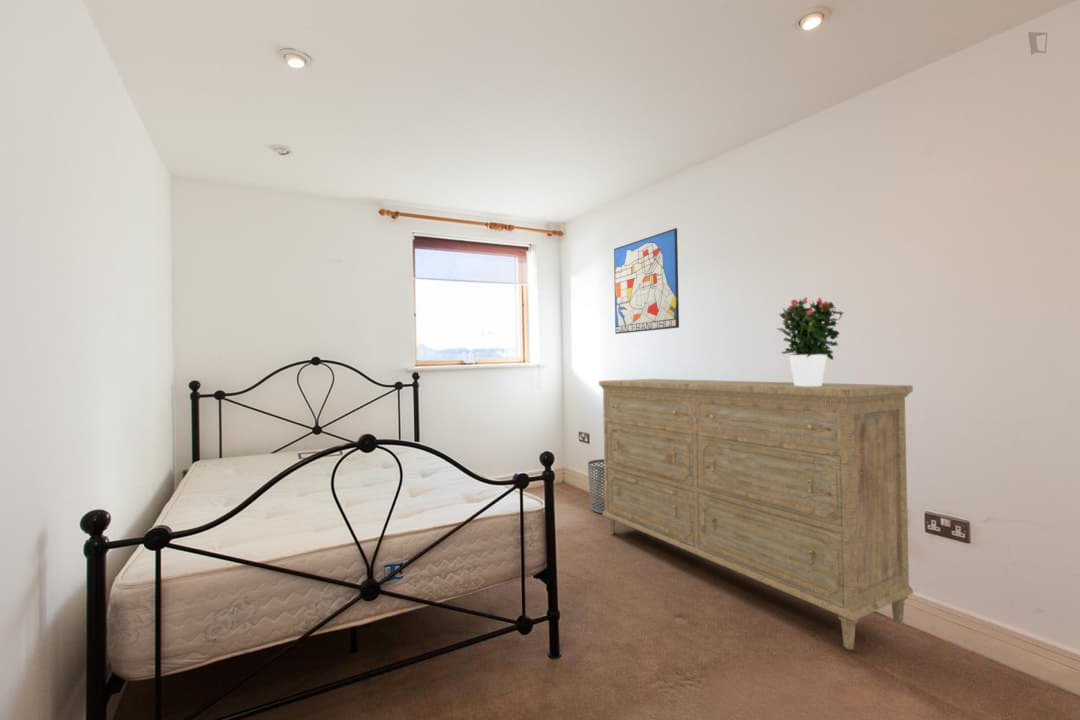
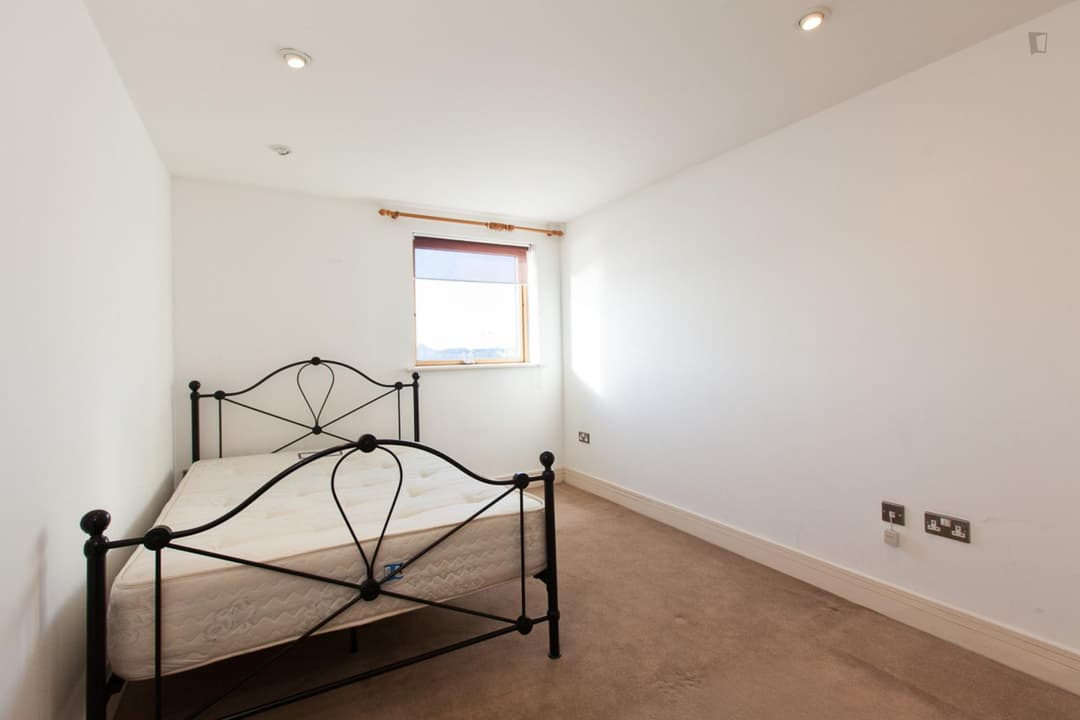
- potted flower [775,296,844,386]
- wall art [613,227,680,335]
- waste bin [587,458,605,514]
- dresser [598,378,915,650]
